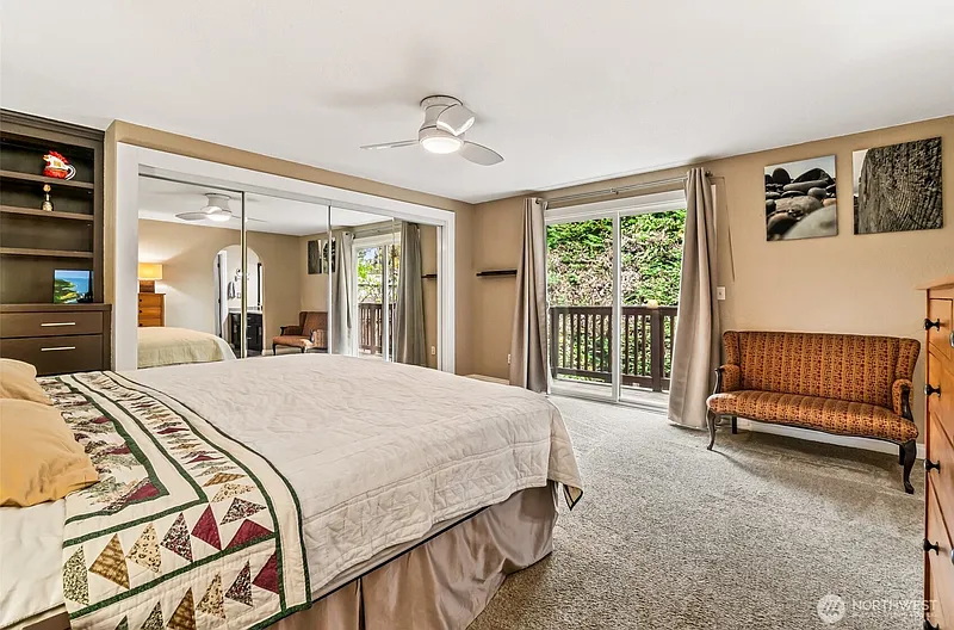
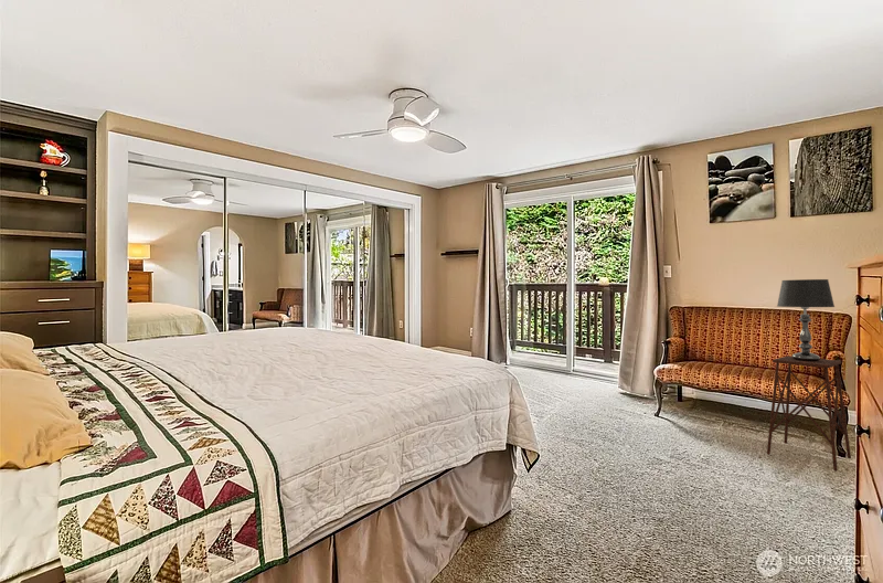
+ side table [766,354,852,473]
+ table lamp [776,278,836,361]
